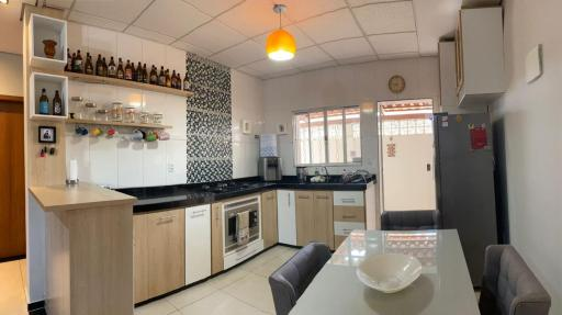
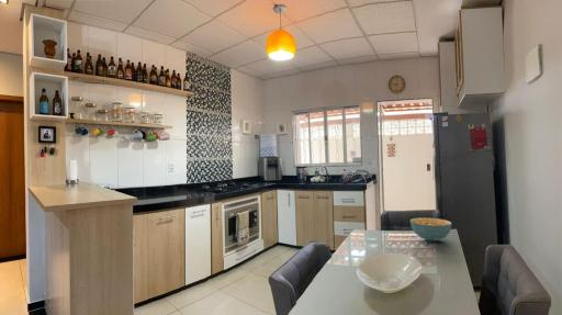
+ cereal bowl [409,216,452,243]
